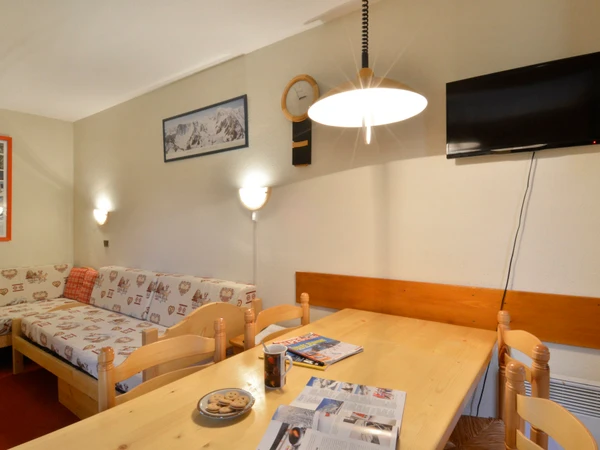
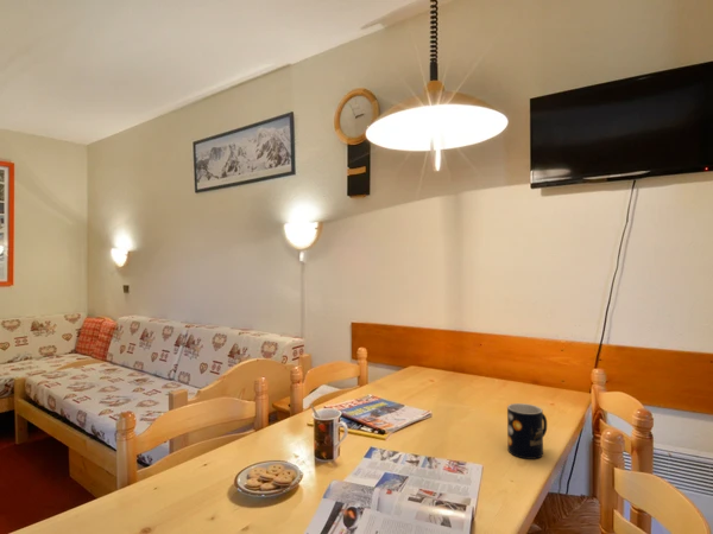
+ mug [506,402,548,460]
